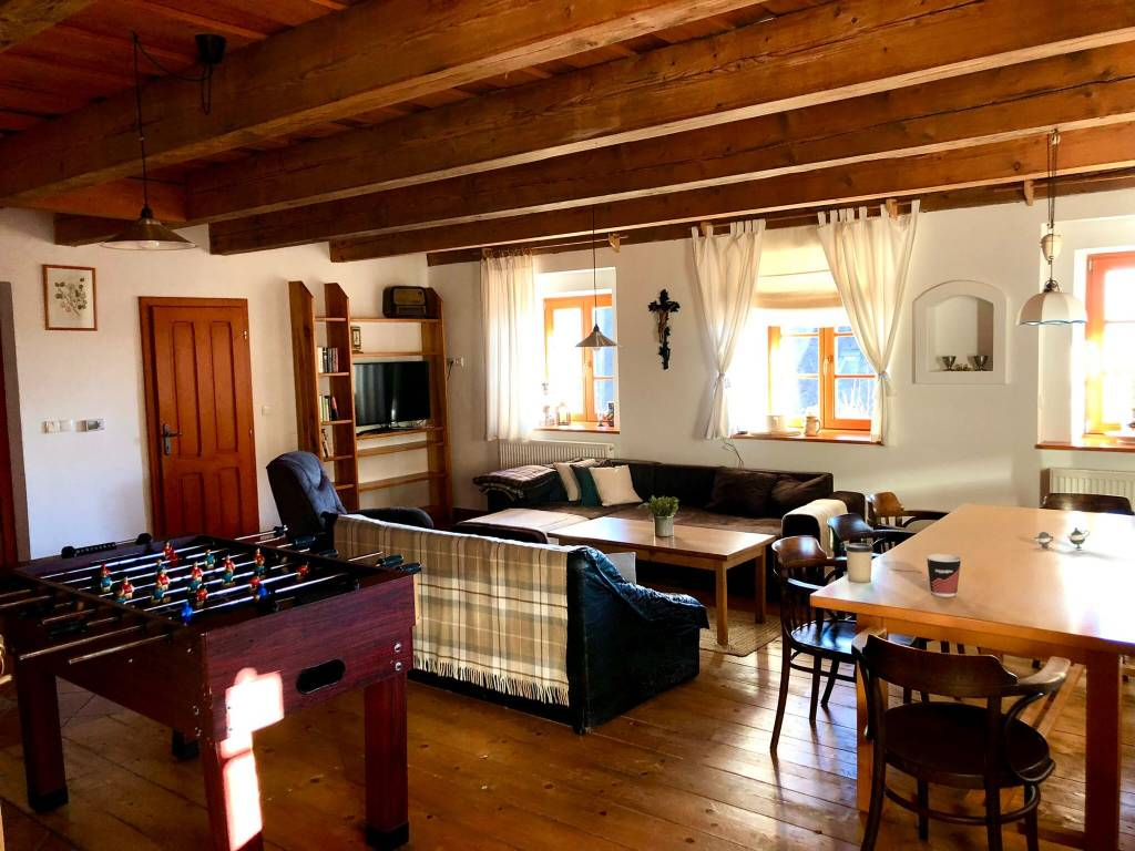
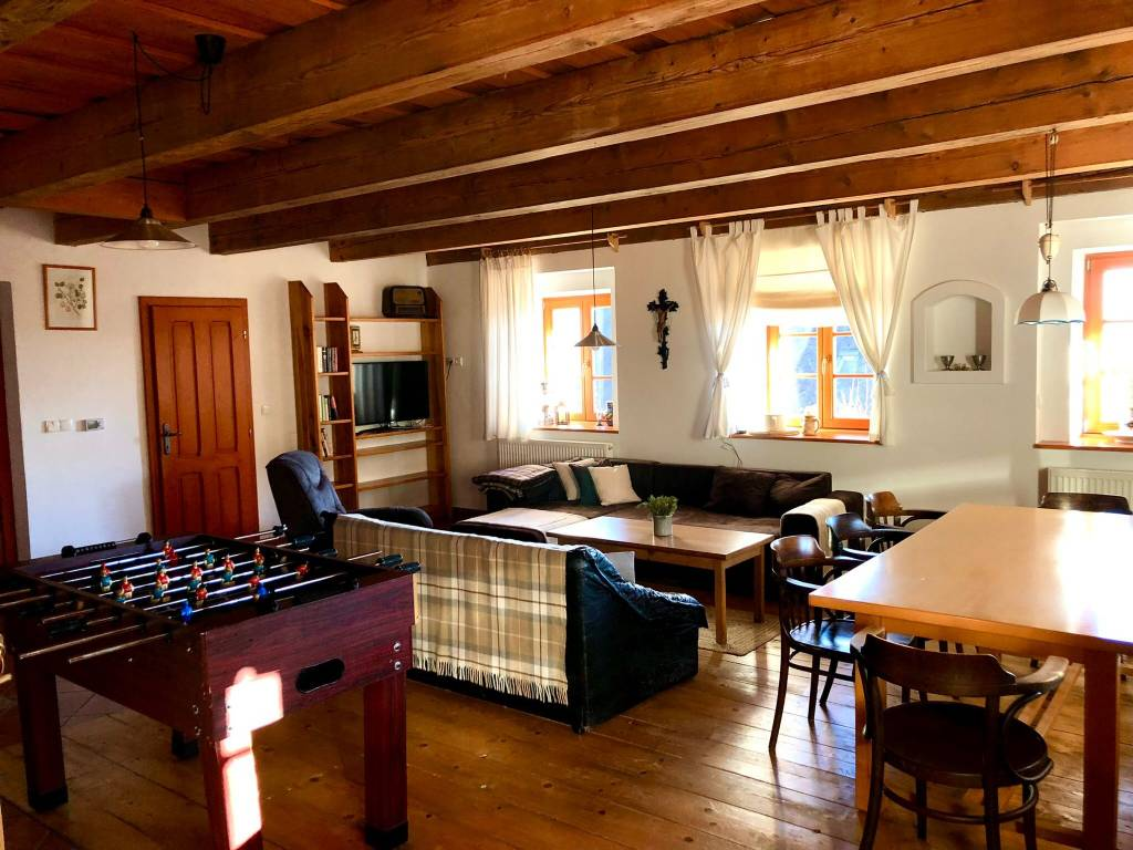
- cup [845,542,875,584]
- cup [926,553,963,598]
- teapot [1033,526,1091,550]
